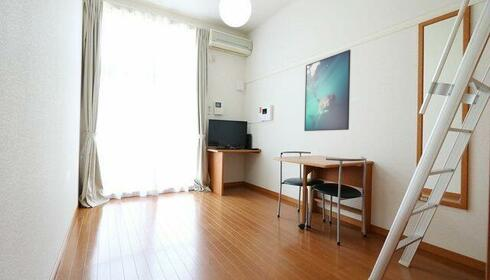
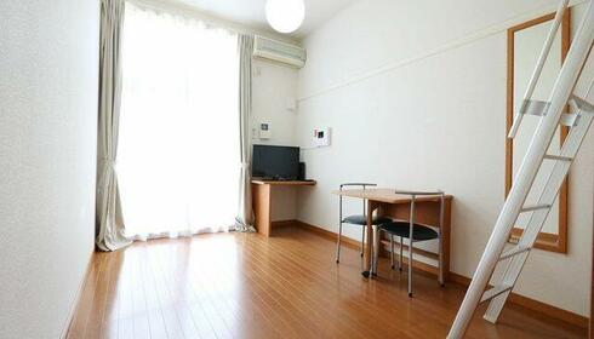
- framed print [303,49,352,132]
